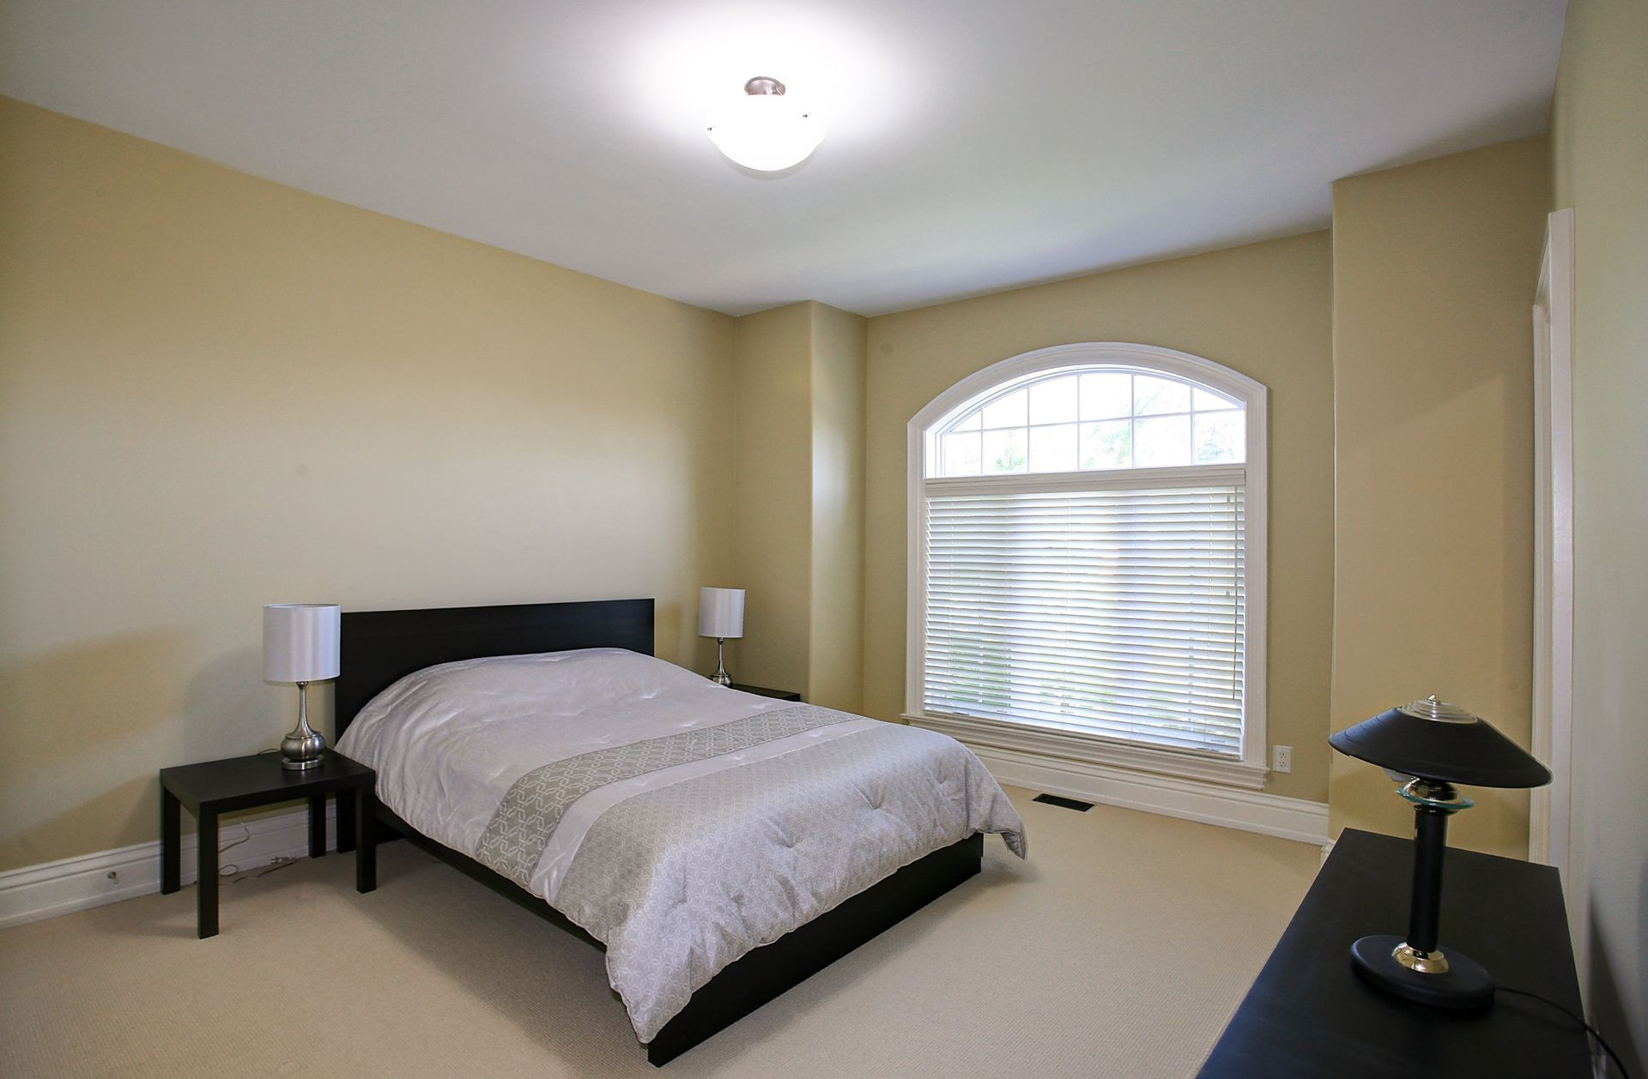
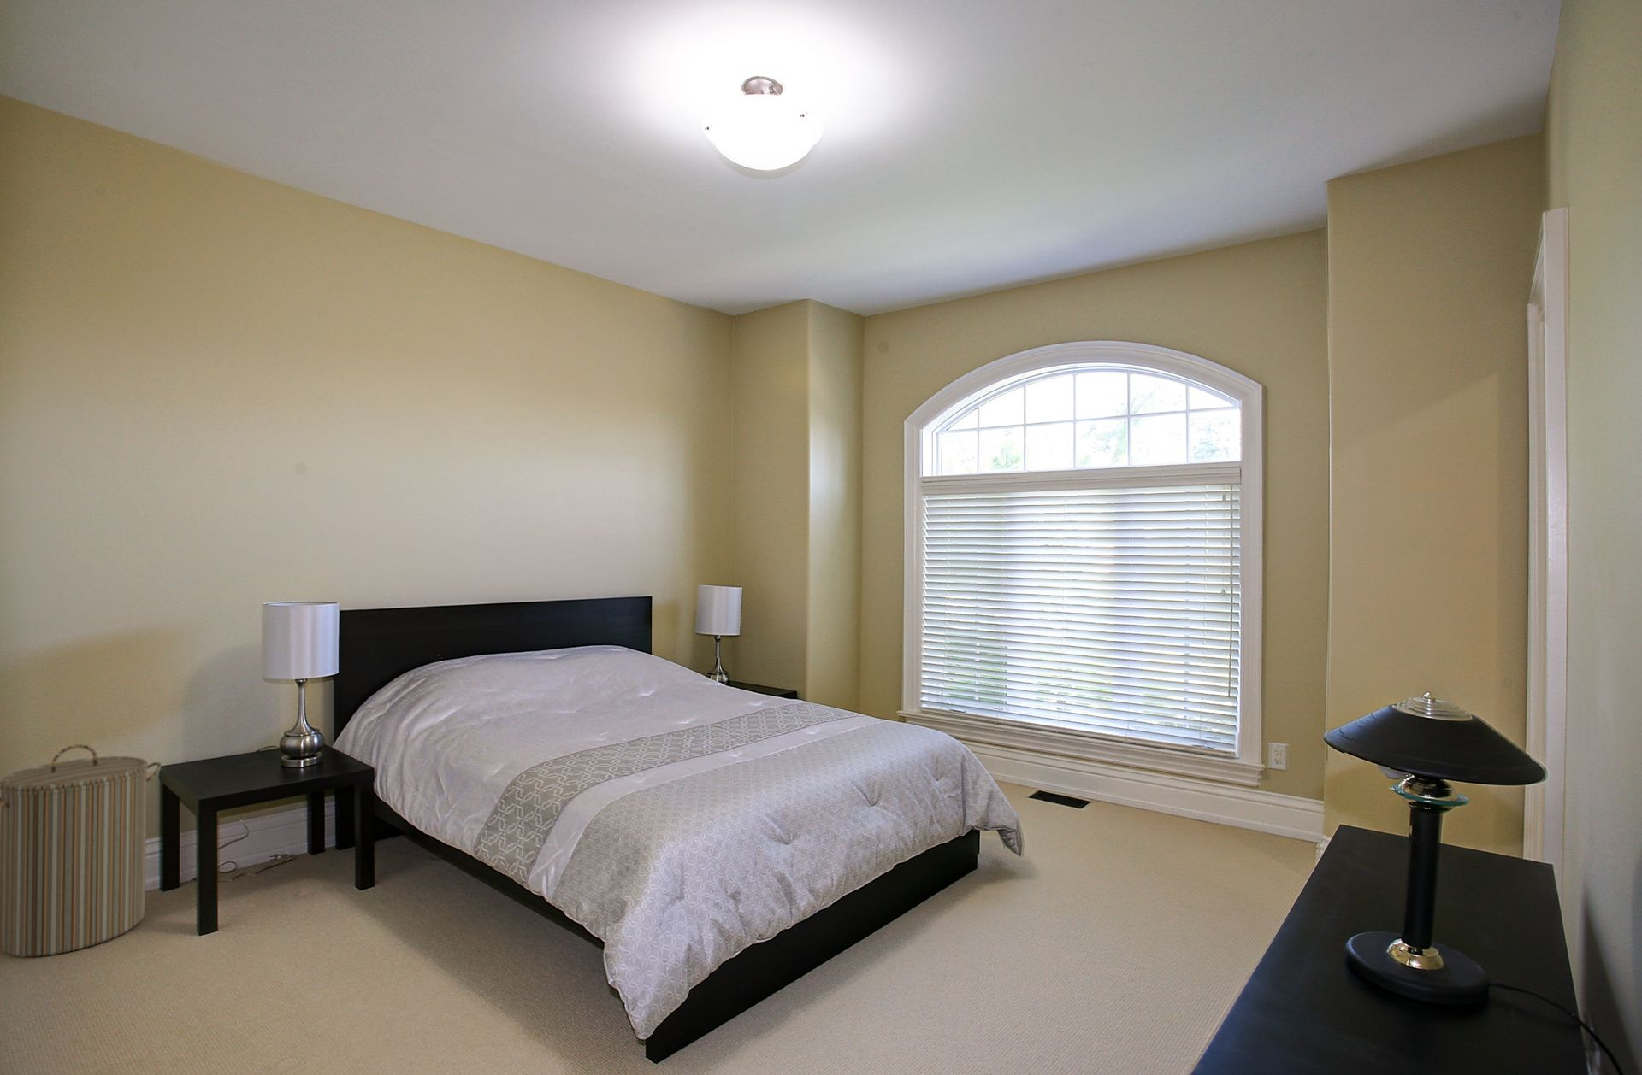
+ laundry hamper [0,744,162,957]
